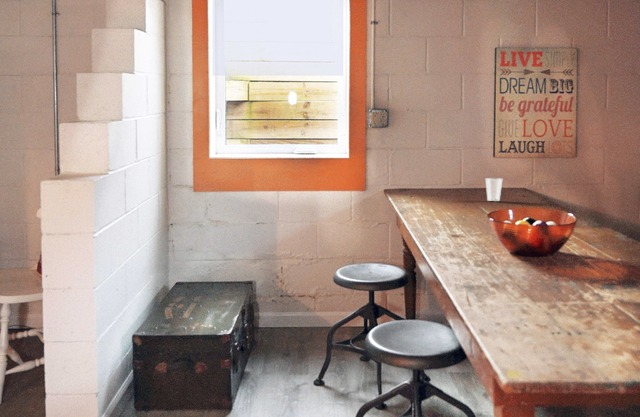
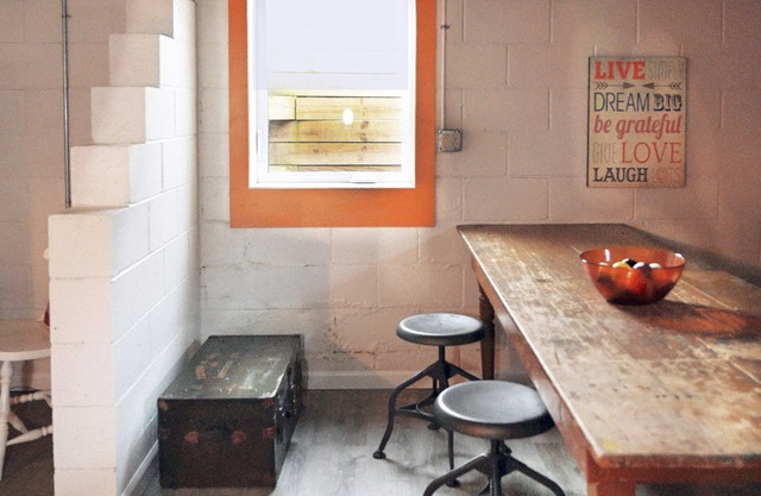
- dixie cup [484,177,504,202]
